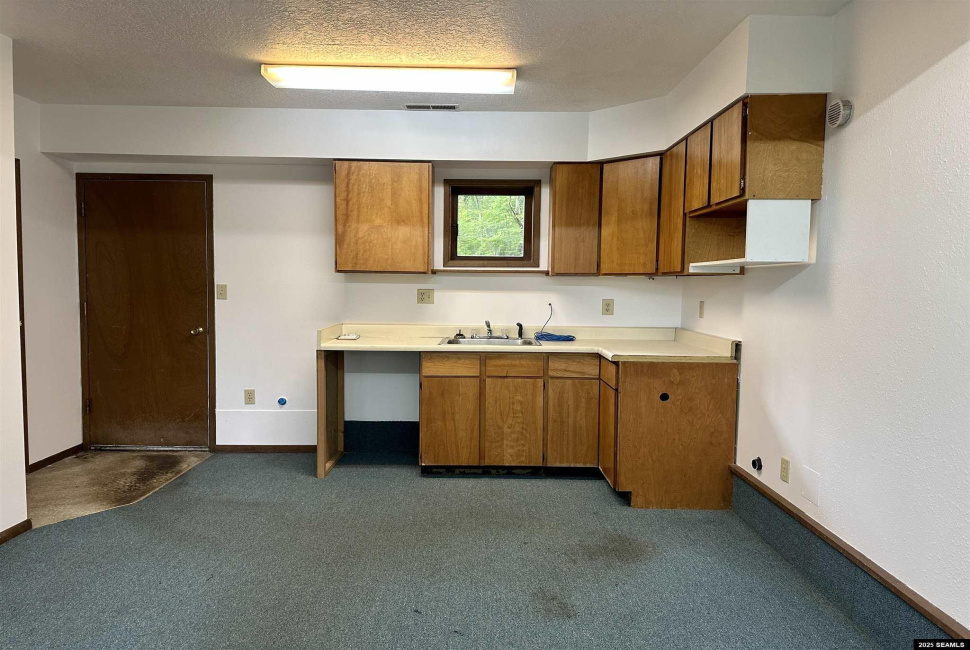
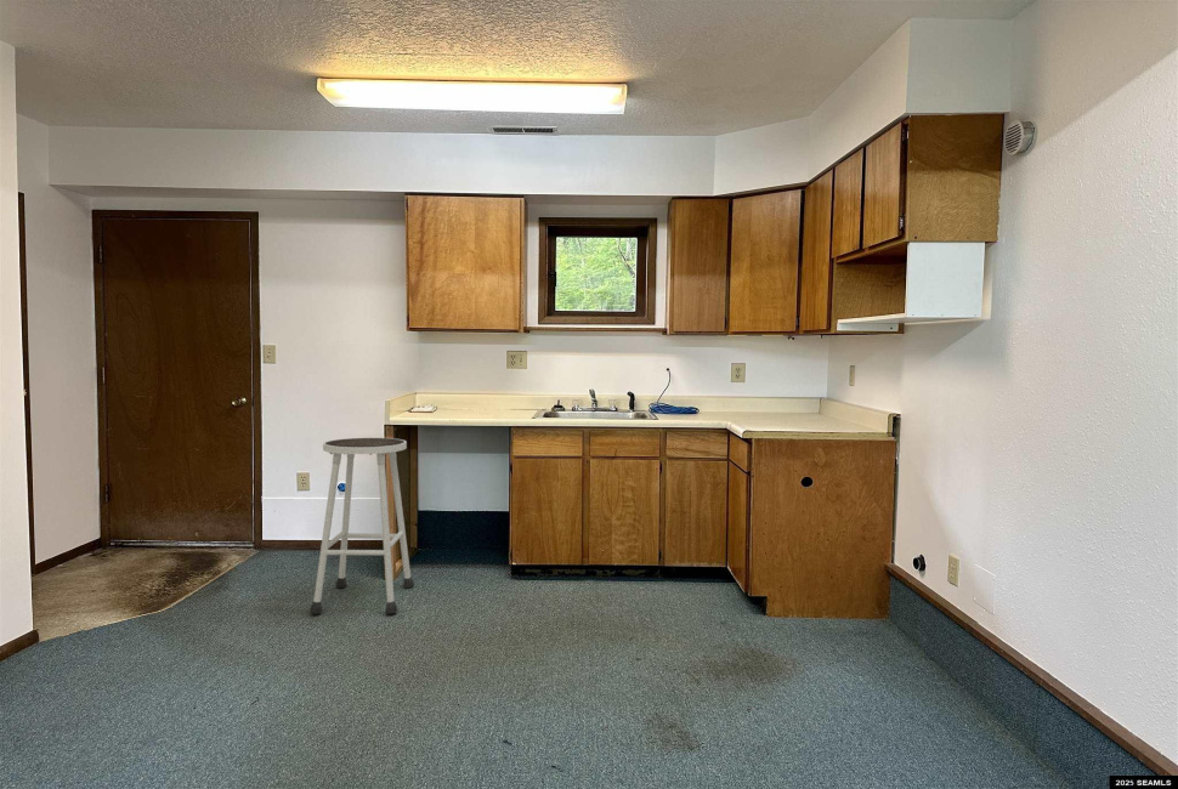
+ stool [308,437,415,615]
